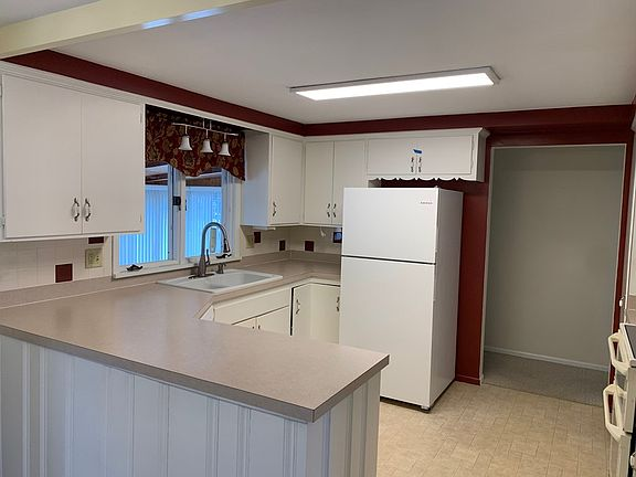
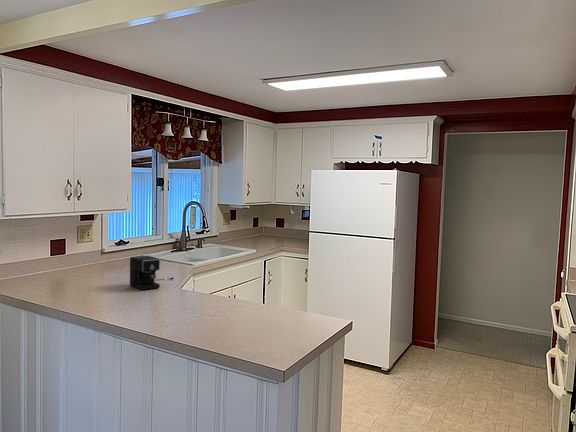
+ coffee maker [129,255,175,291]
